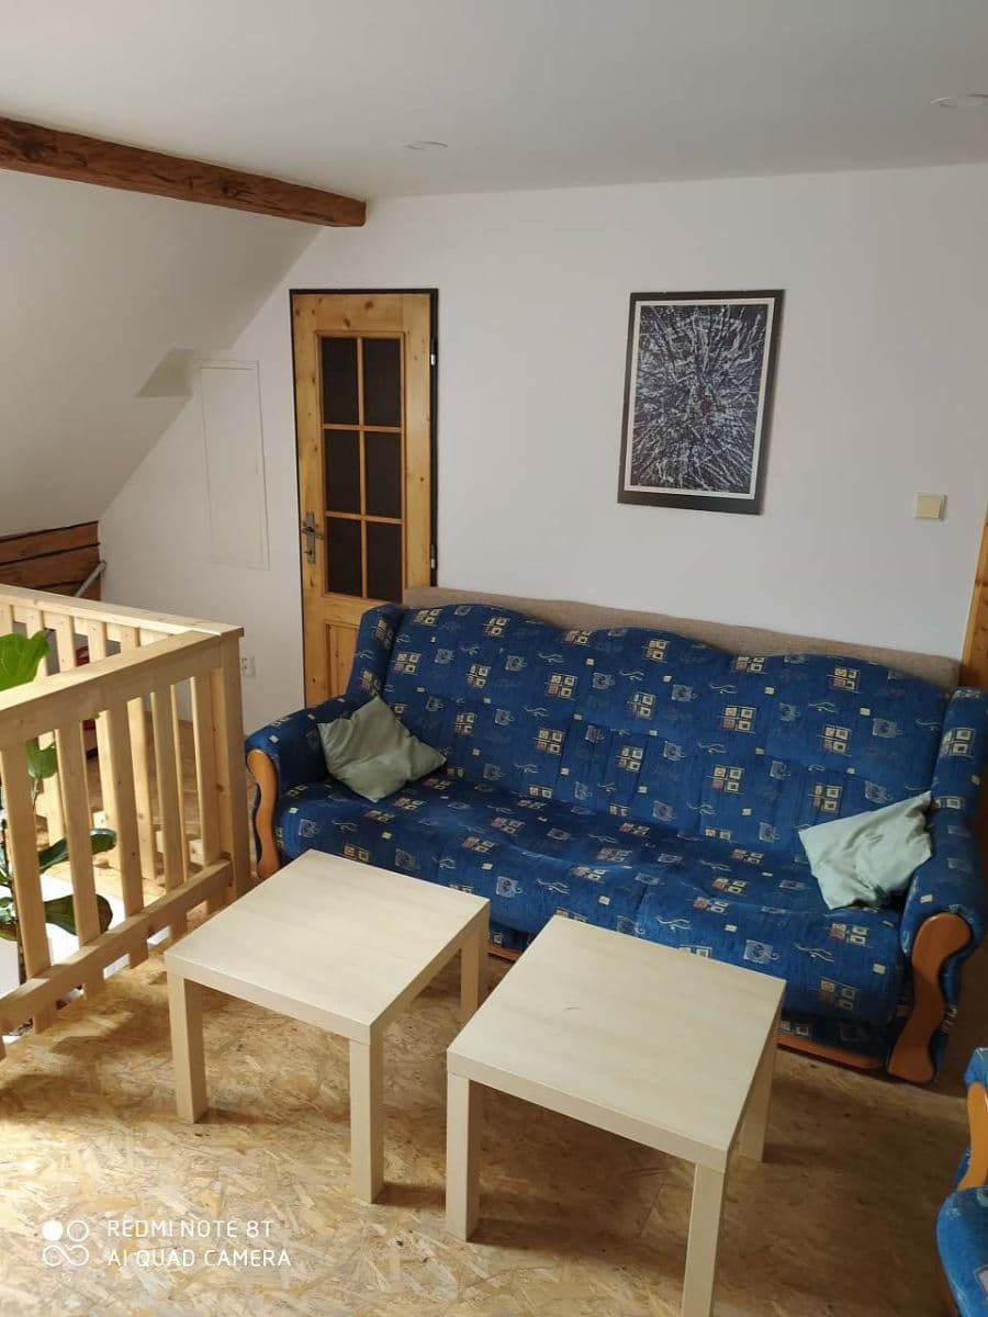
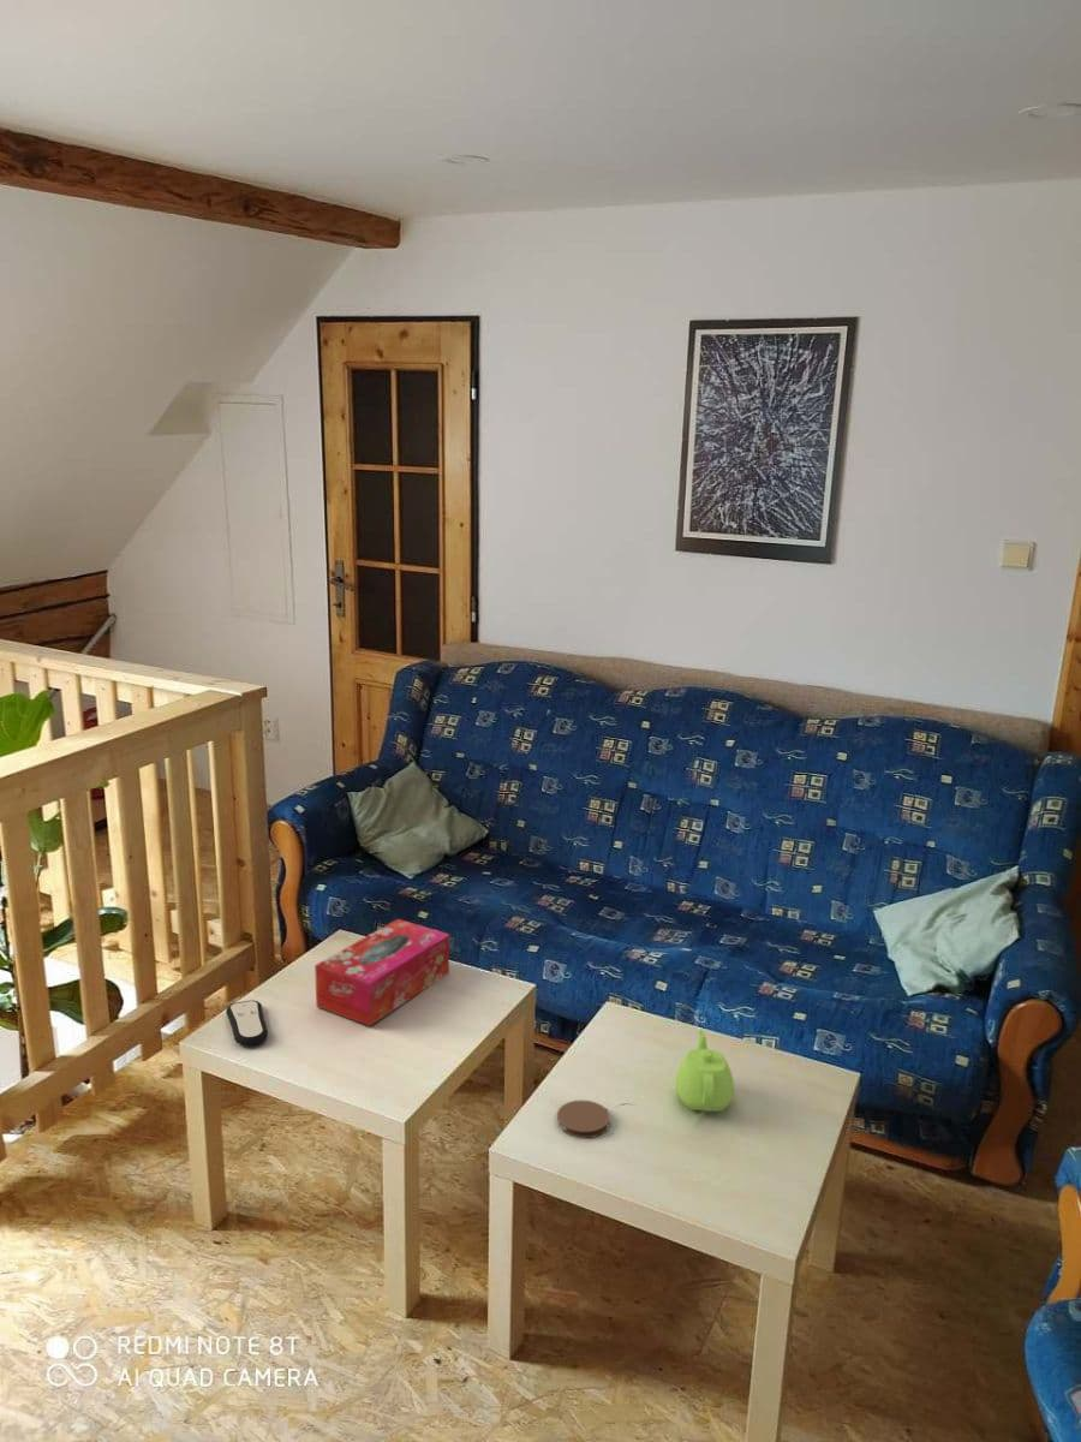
+ tissue box [313,918,450,1027]
+ teapot [674,1029,735,1114]
+ coaster [556,1100,611,1139]
+ remote control [225,999,269,1047]
